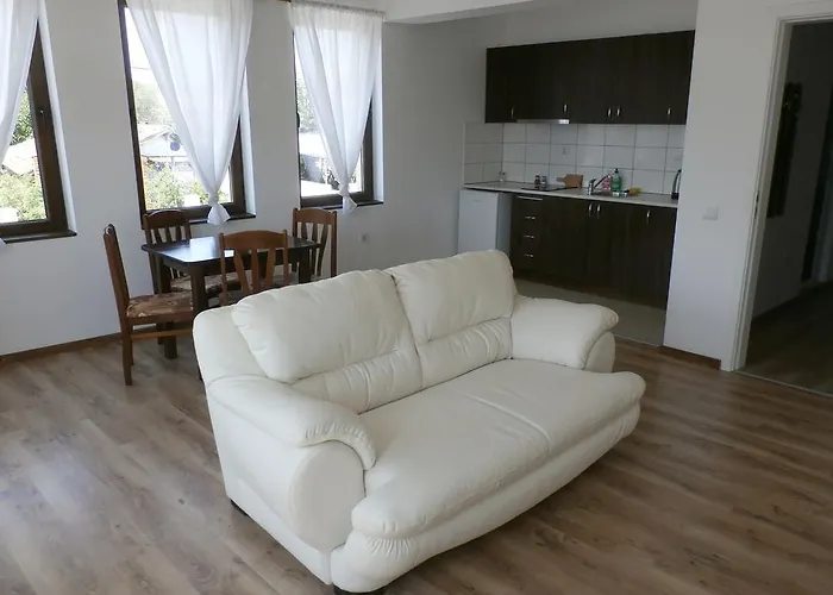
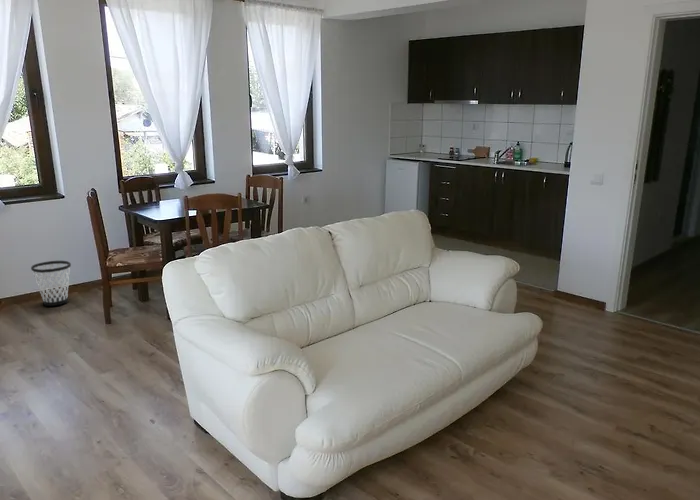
+ wastebasket [30,260,72,307]
